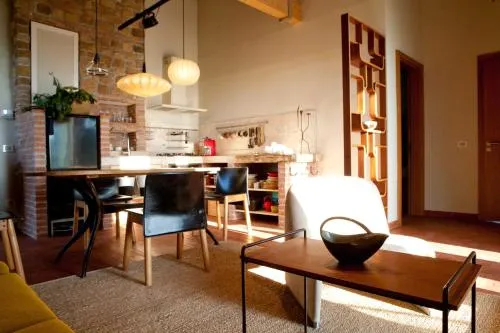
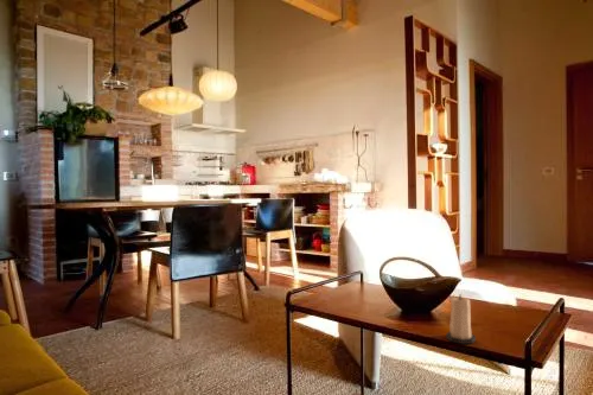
+ candle [445,294,477,345]
